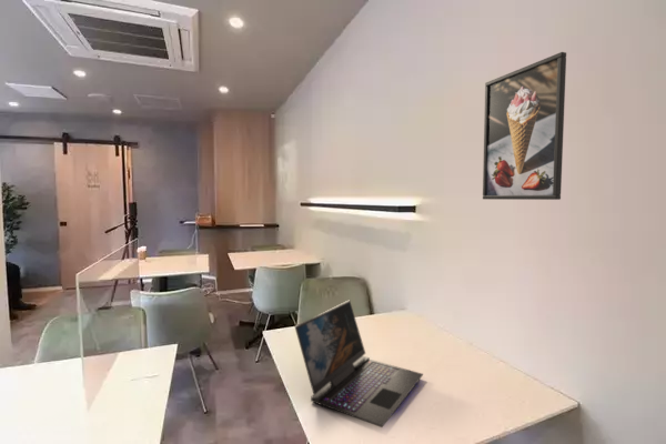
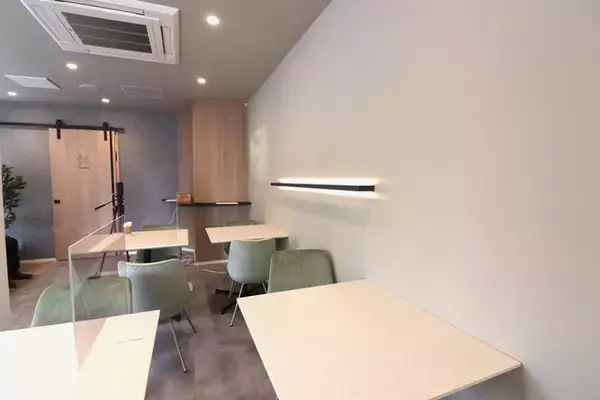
- laptop [294,300,424,428]
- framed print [482,51,567,201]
